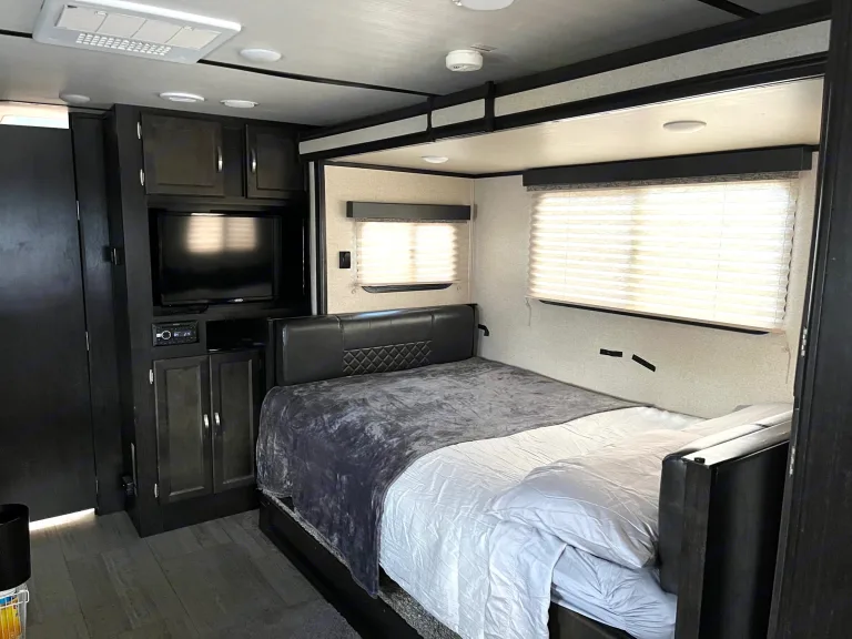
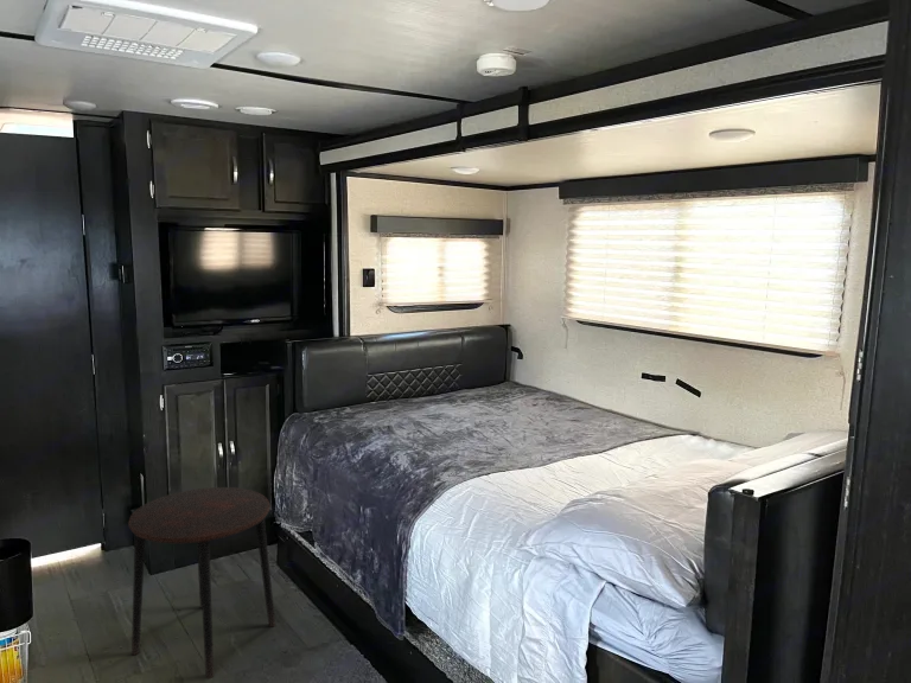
+ side table [127,486,276,679]
